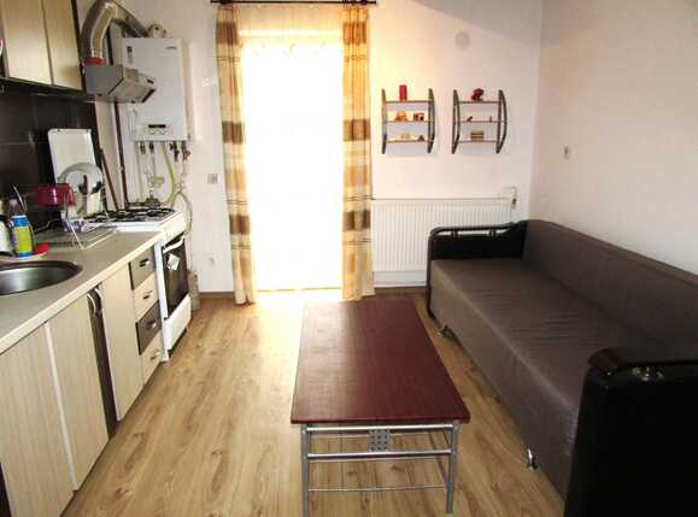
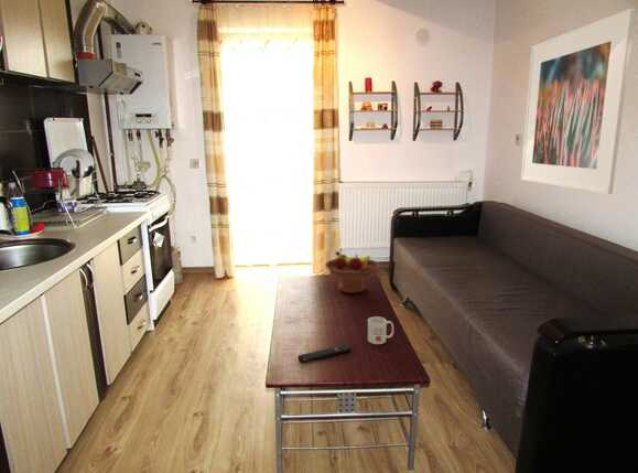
+ remote control [296,343,353,364]
+ fruit bowl [324,250,380,294]
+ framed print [520,7,637,195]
+ mug [367,315,394,345]
